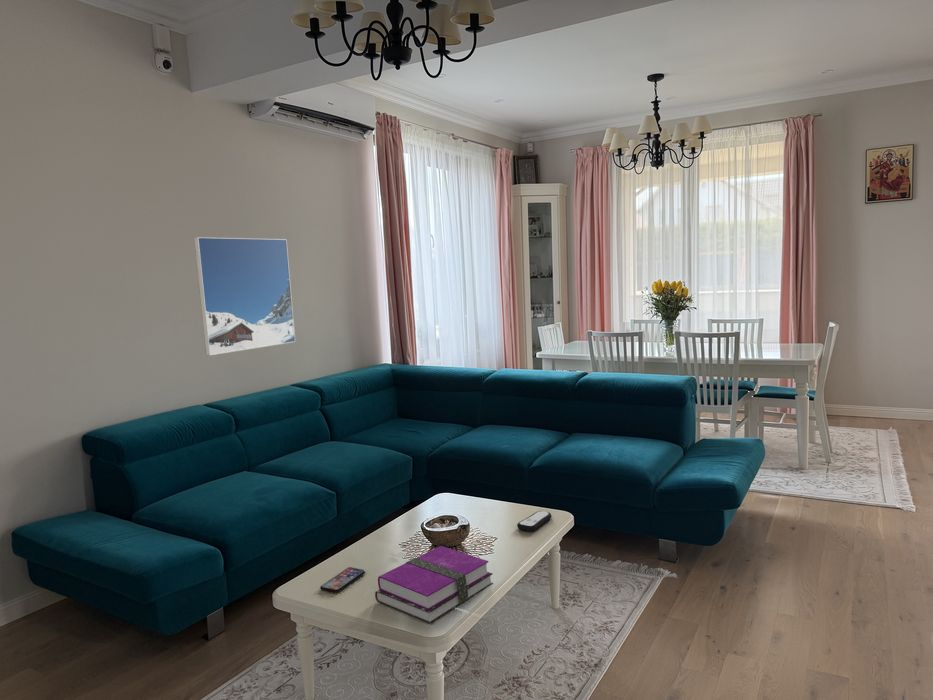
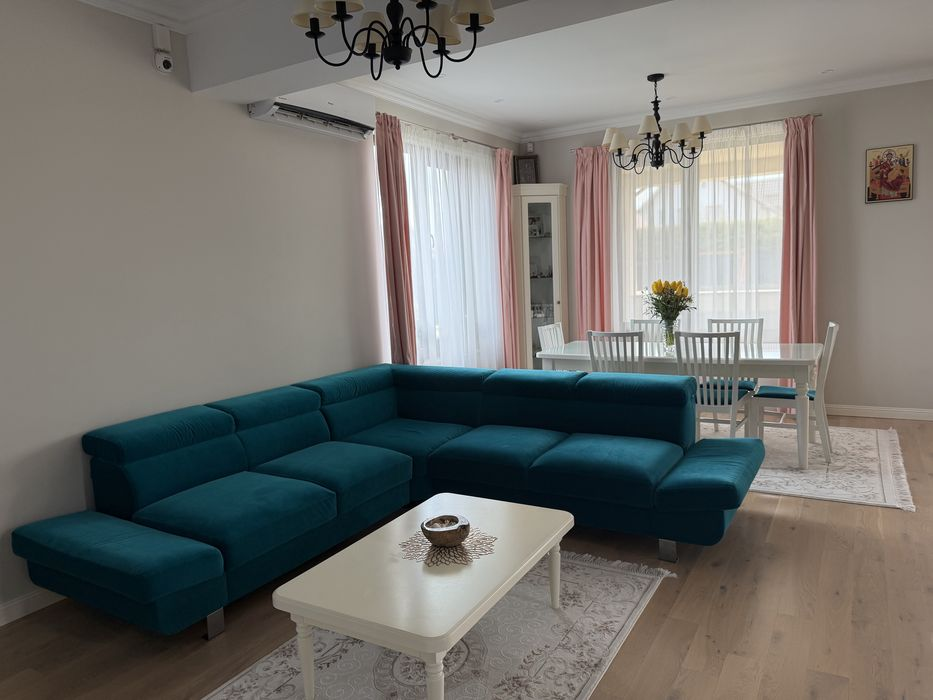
- remote control [516,510,553,532]
- hardback book [374,545,494,624]
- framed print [193,236,296,357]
- smartphone [319,566,366,594]
